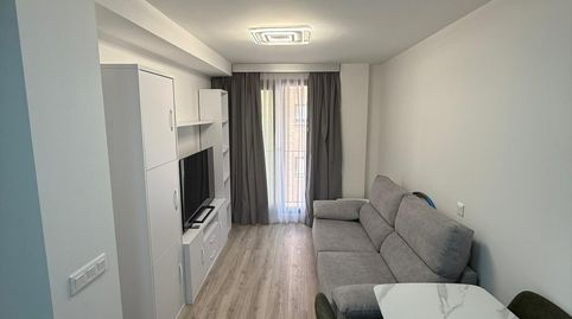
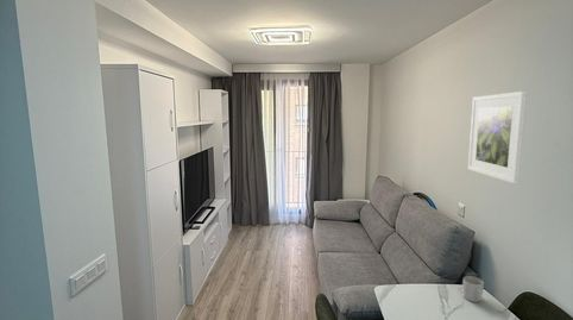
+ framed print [467,90,528,186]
+ mug [461,275,485,303]
